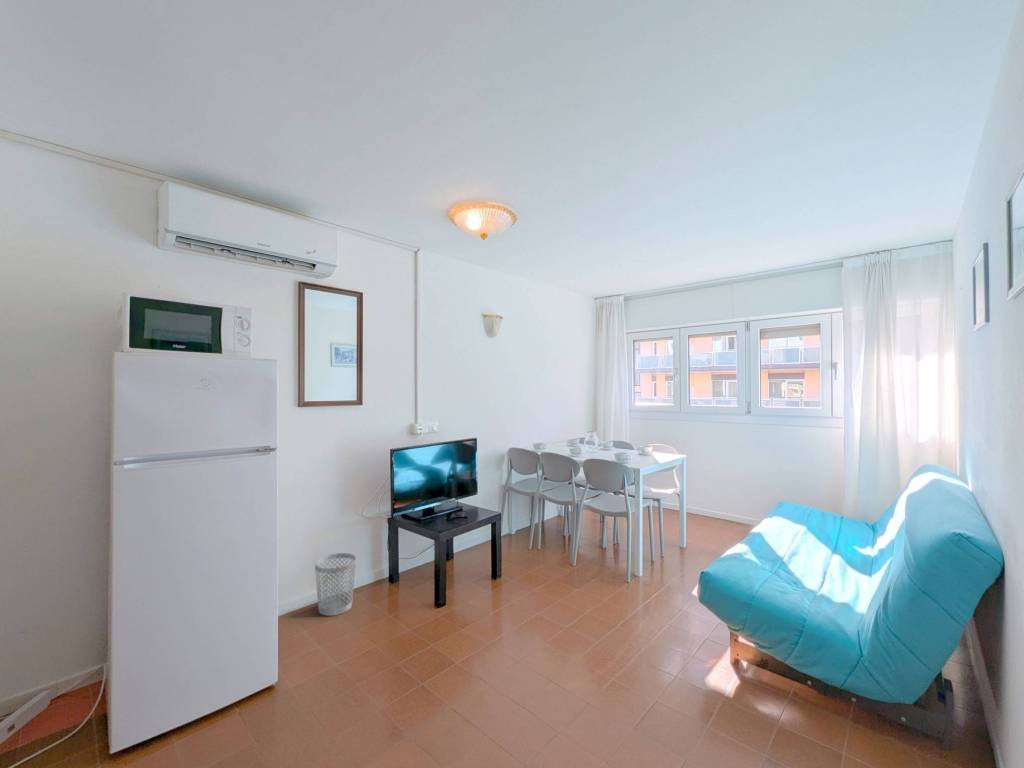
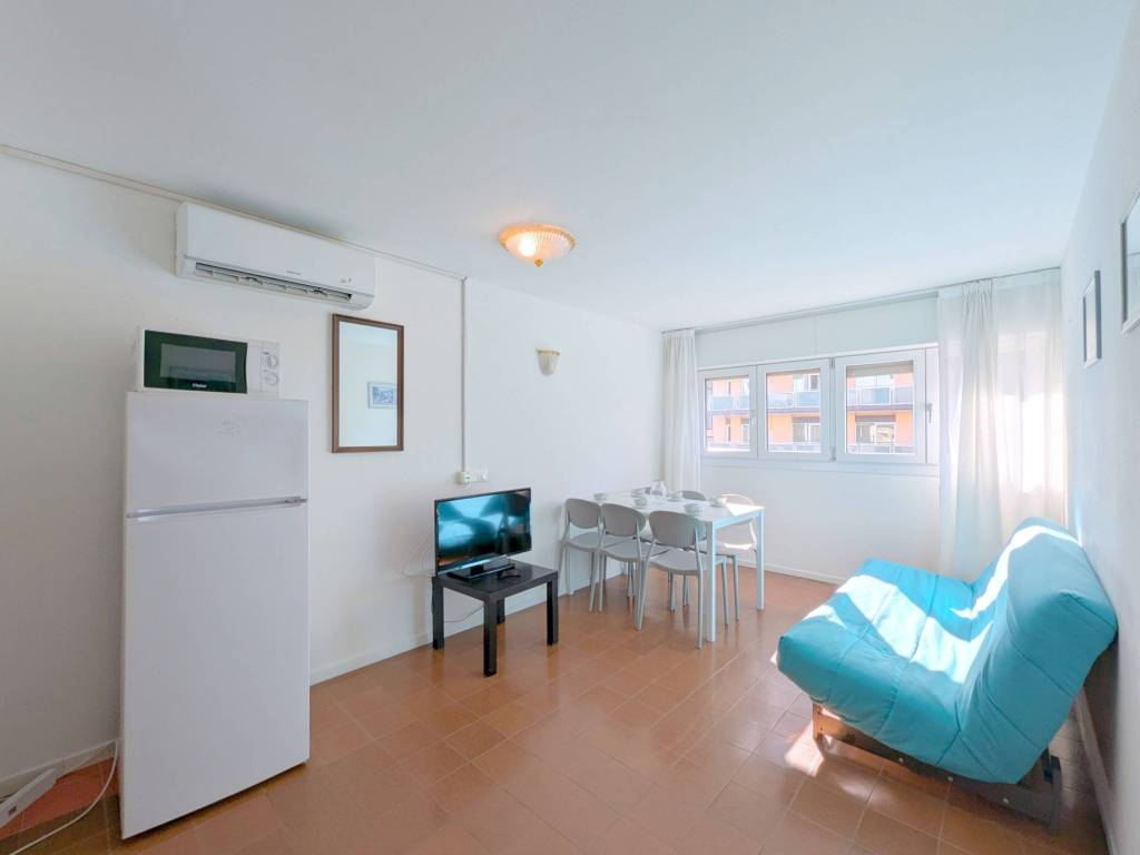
- wastebasket [314,552,357,617]
